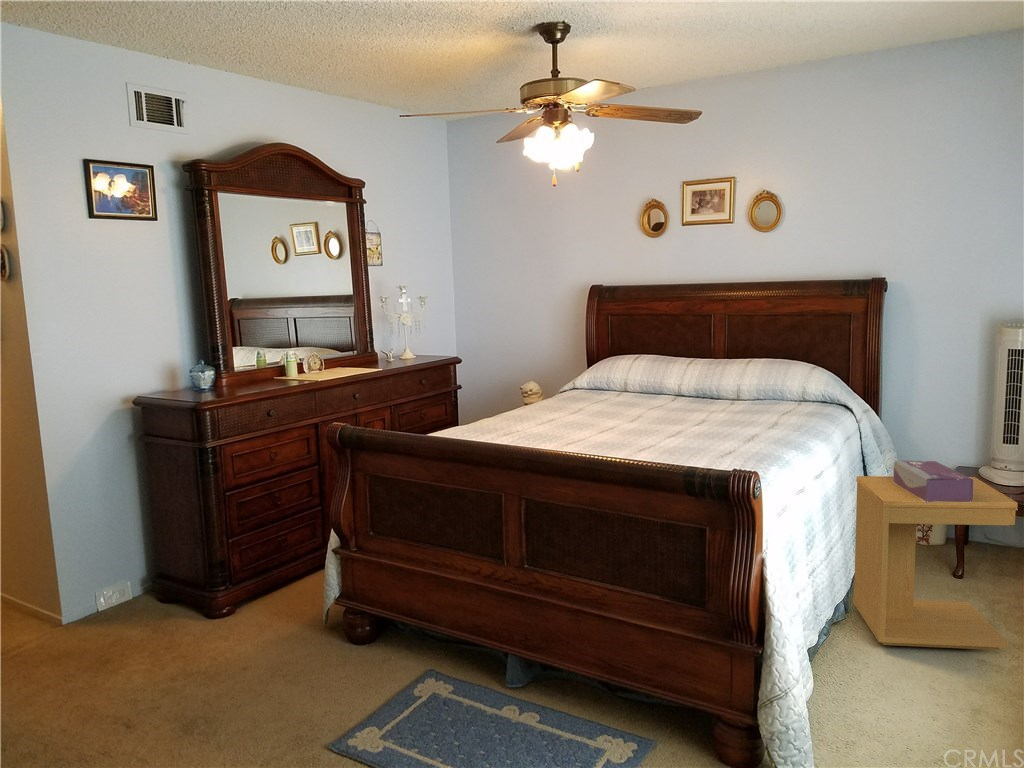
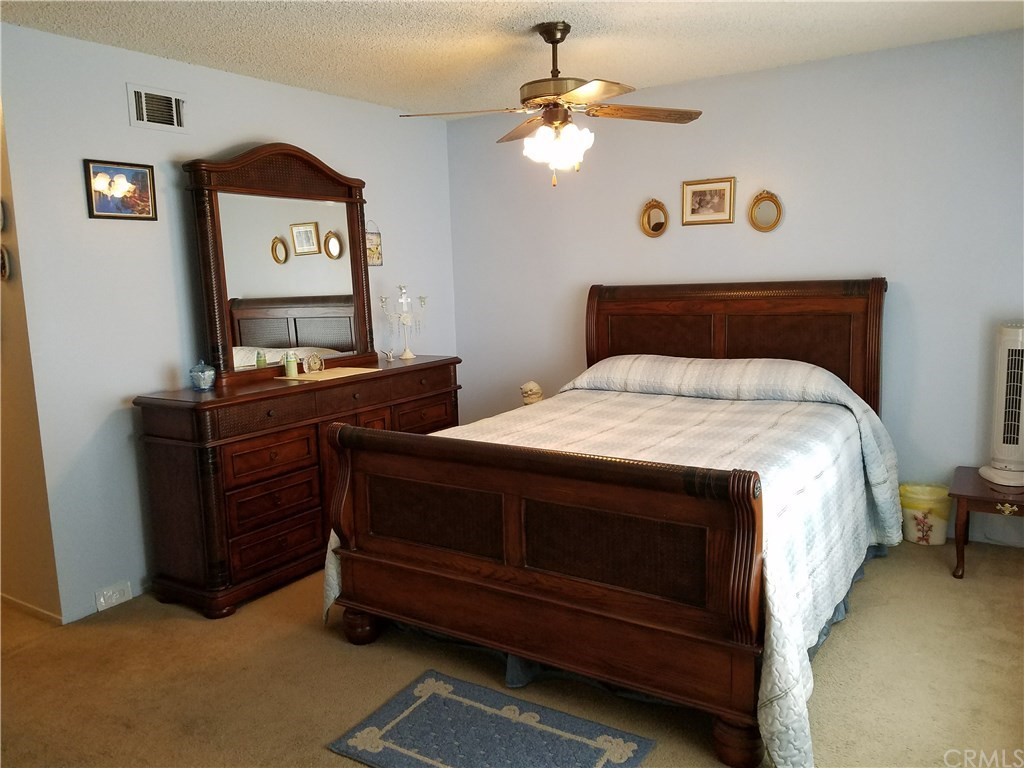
- tissue box [892,459,973,502]
- side table [852,475,1018,651]
